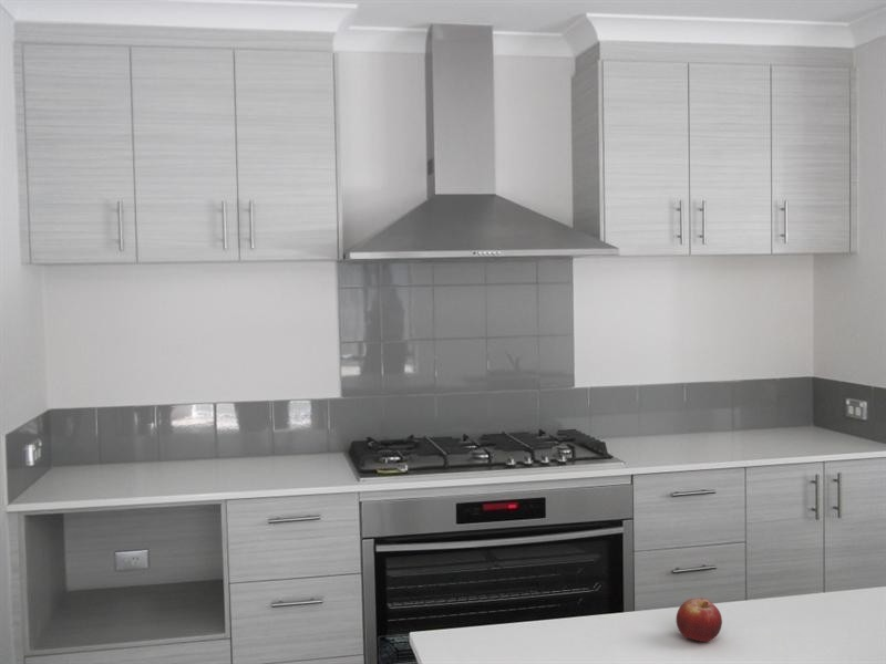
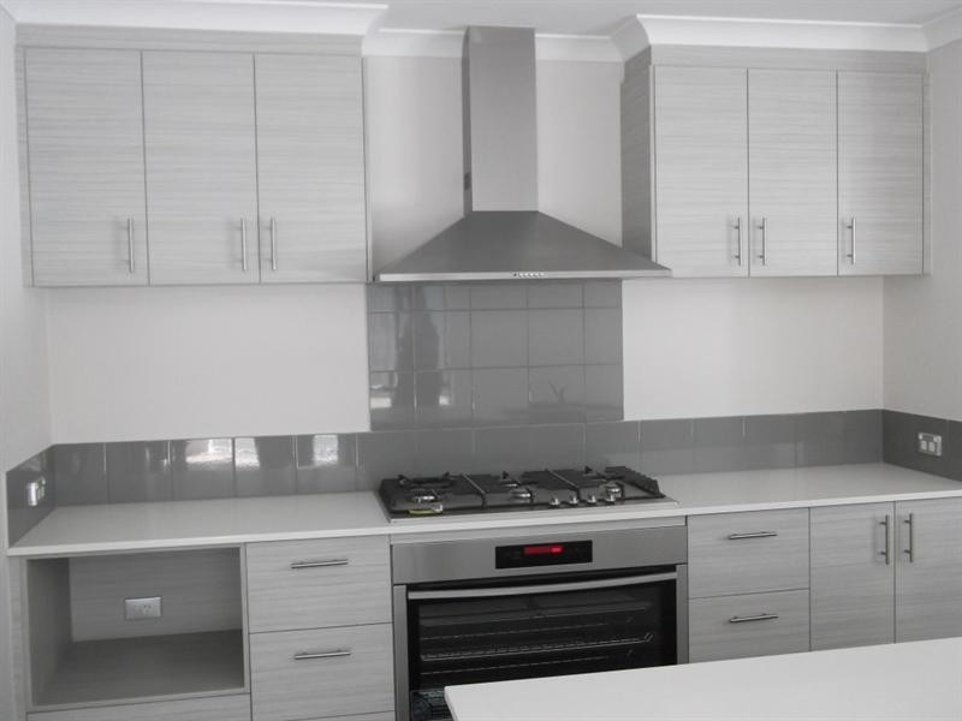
- fruit [676,596,723,643]
